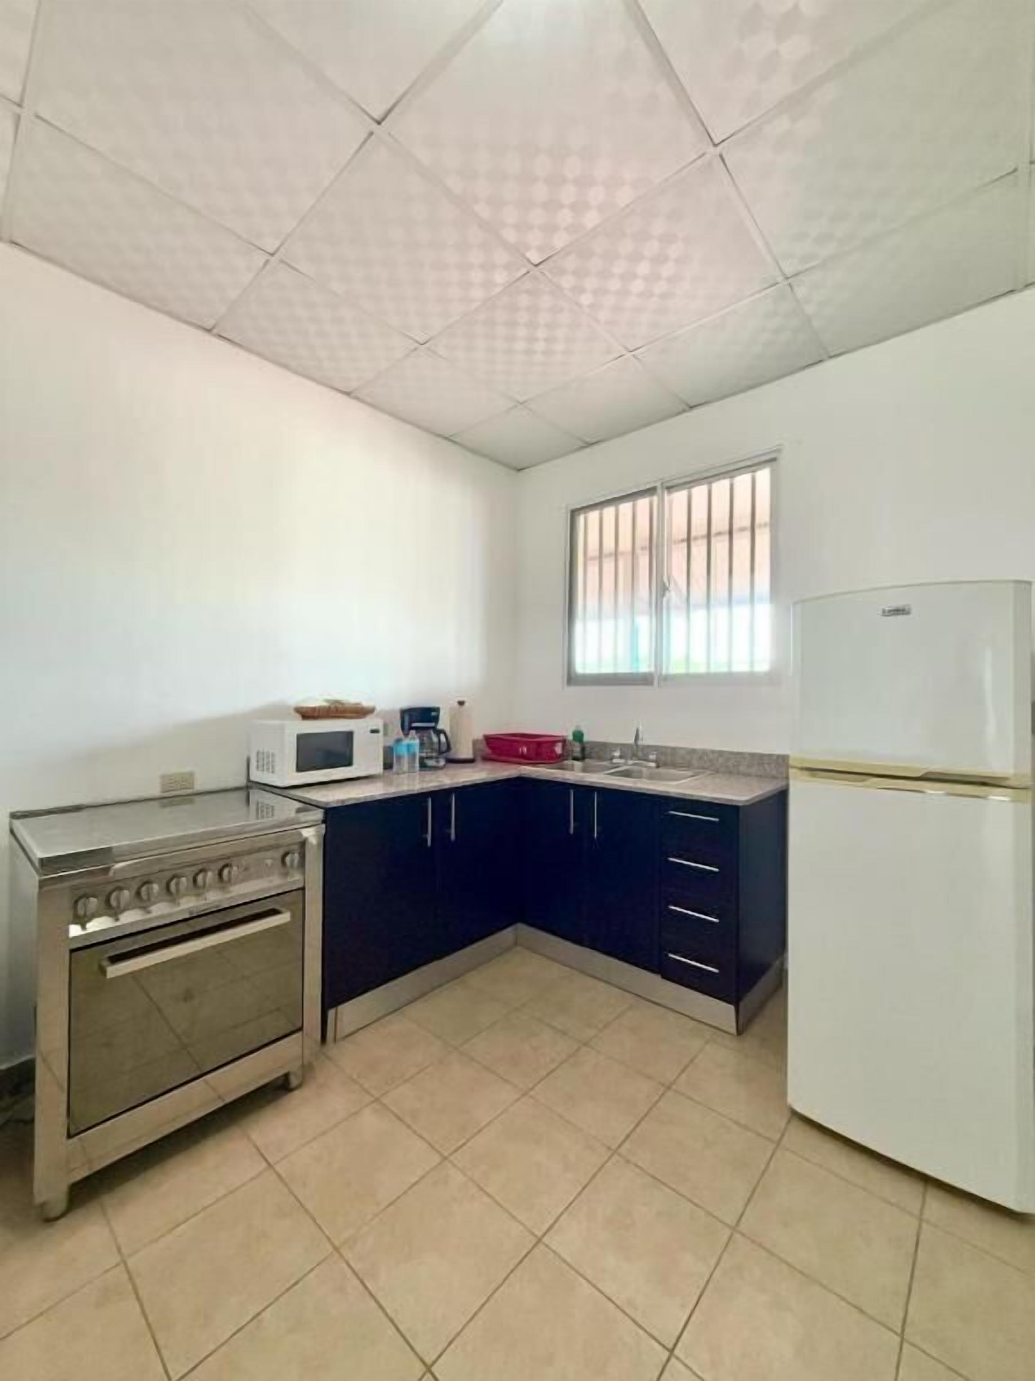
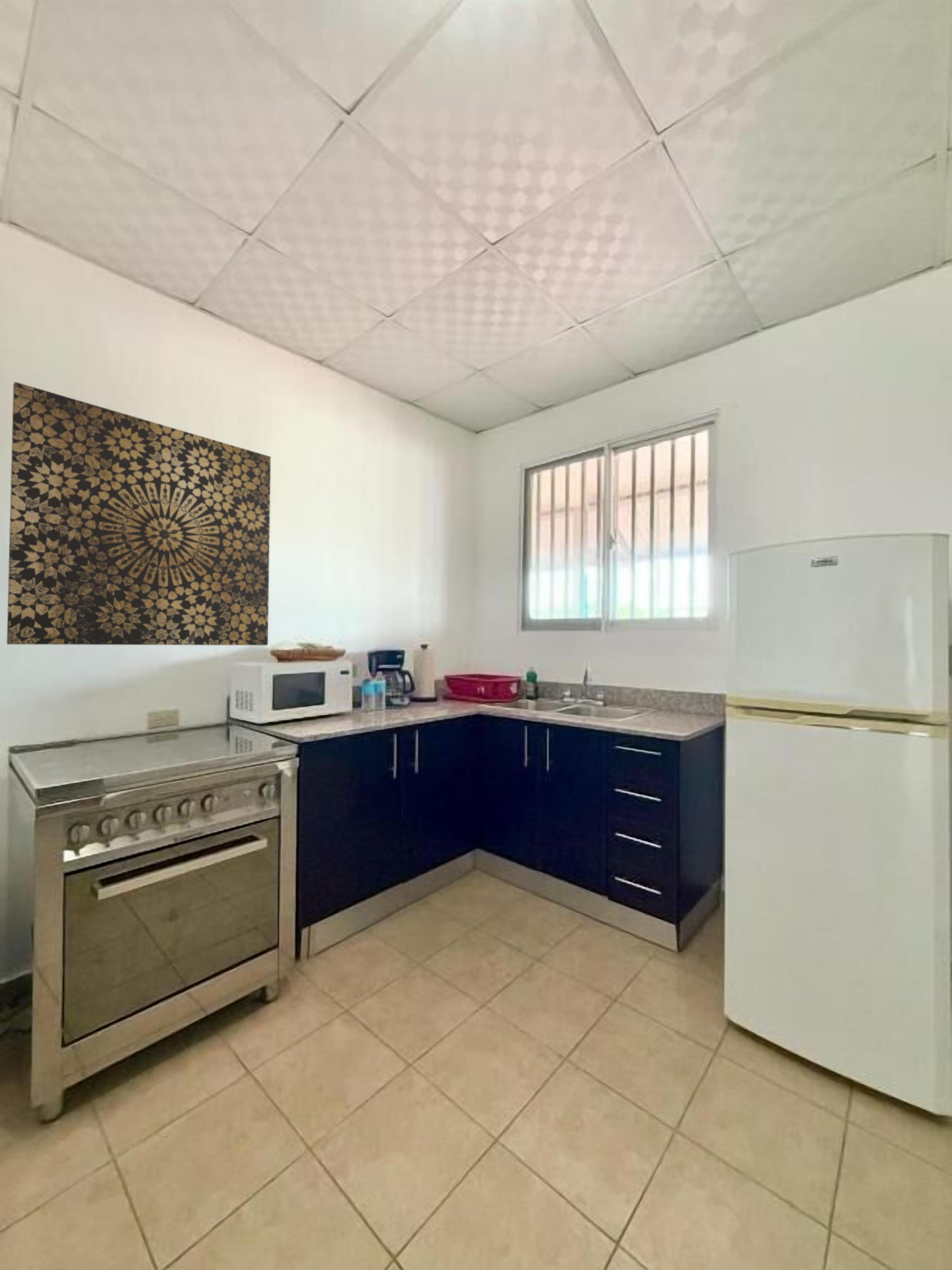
+ wall art [6,382,271,646]
